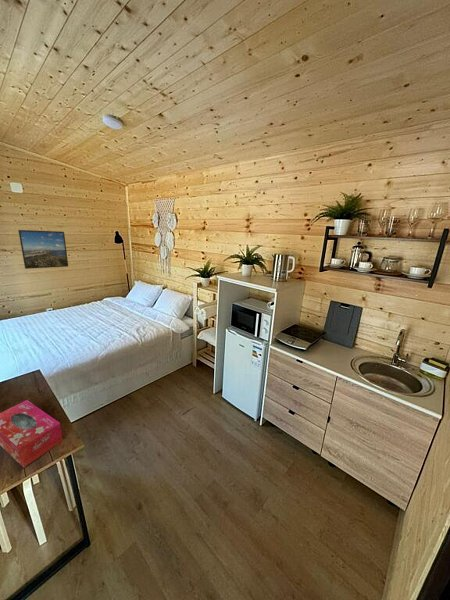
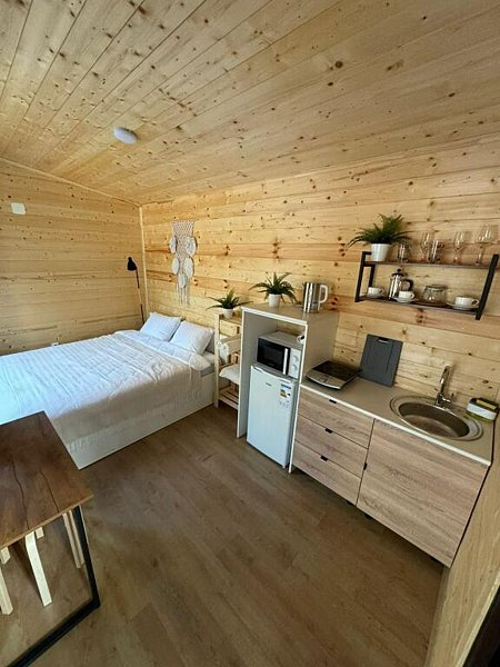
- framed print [17,229,69,270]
- tissue box [0,399,64,468]
